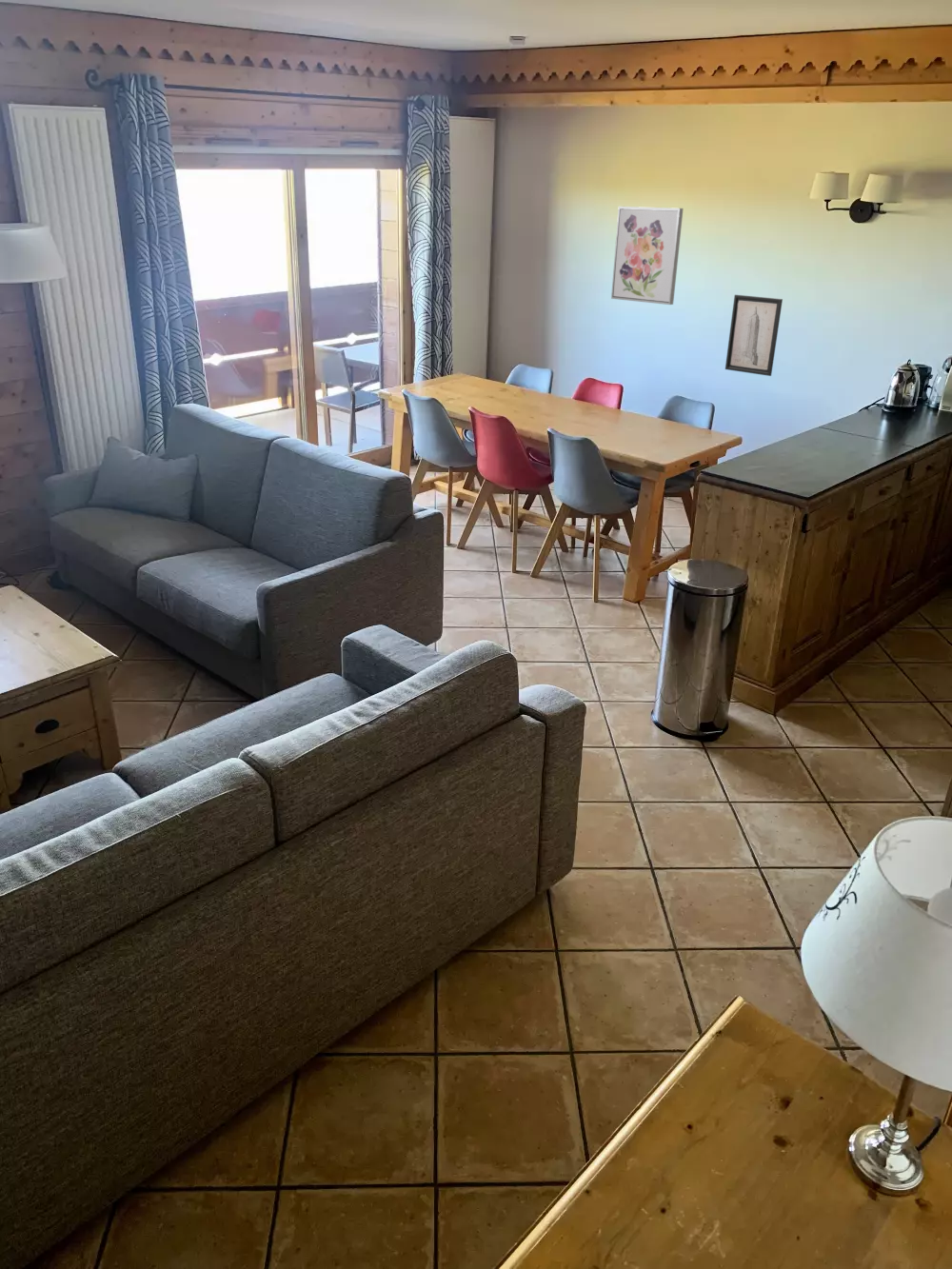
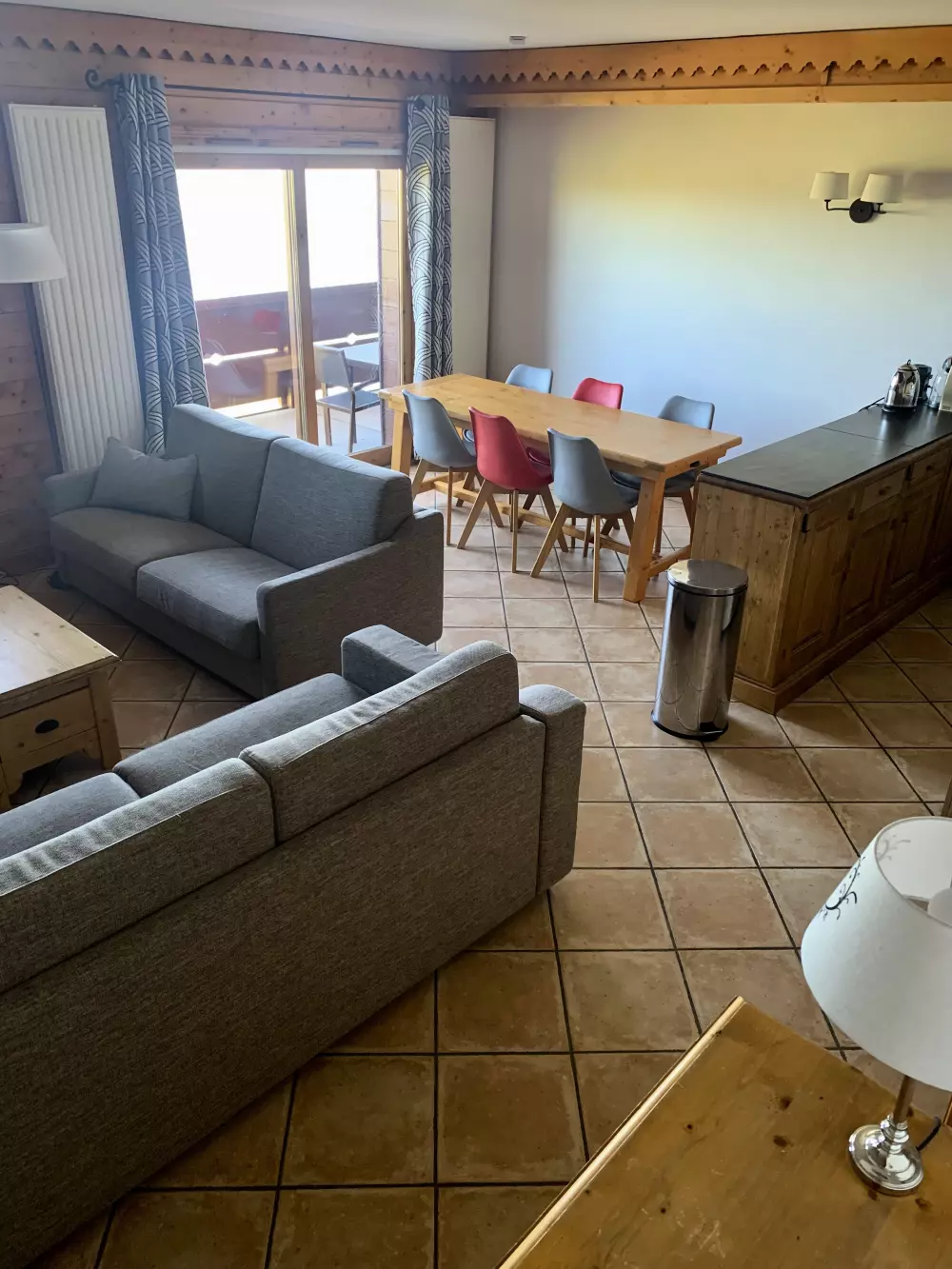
- wall art [724,294,783,377]
- wall art [610,206,684,306]
